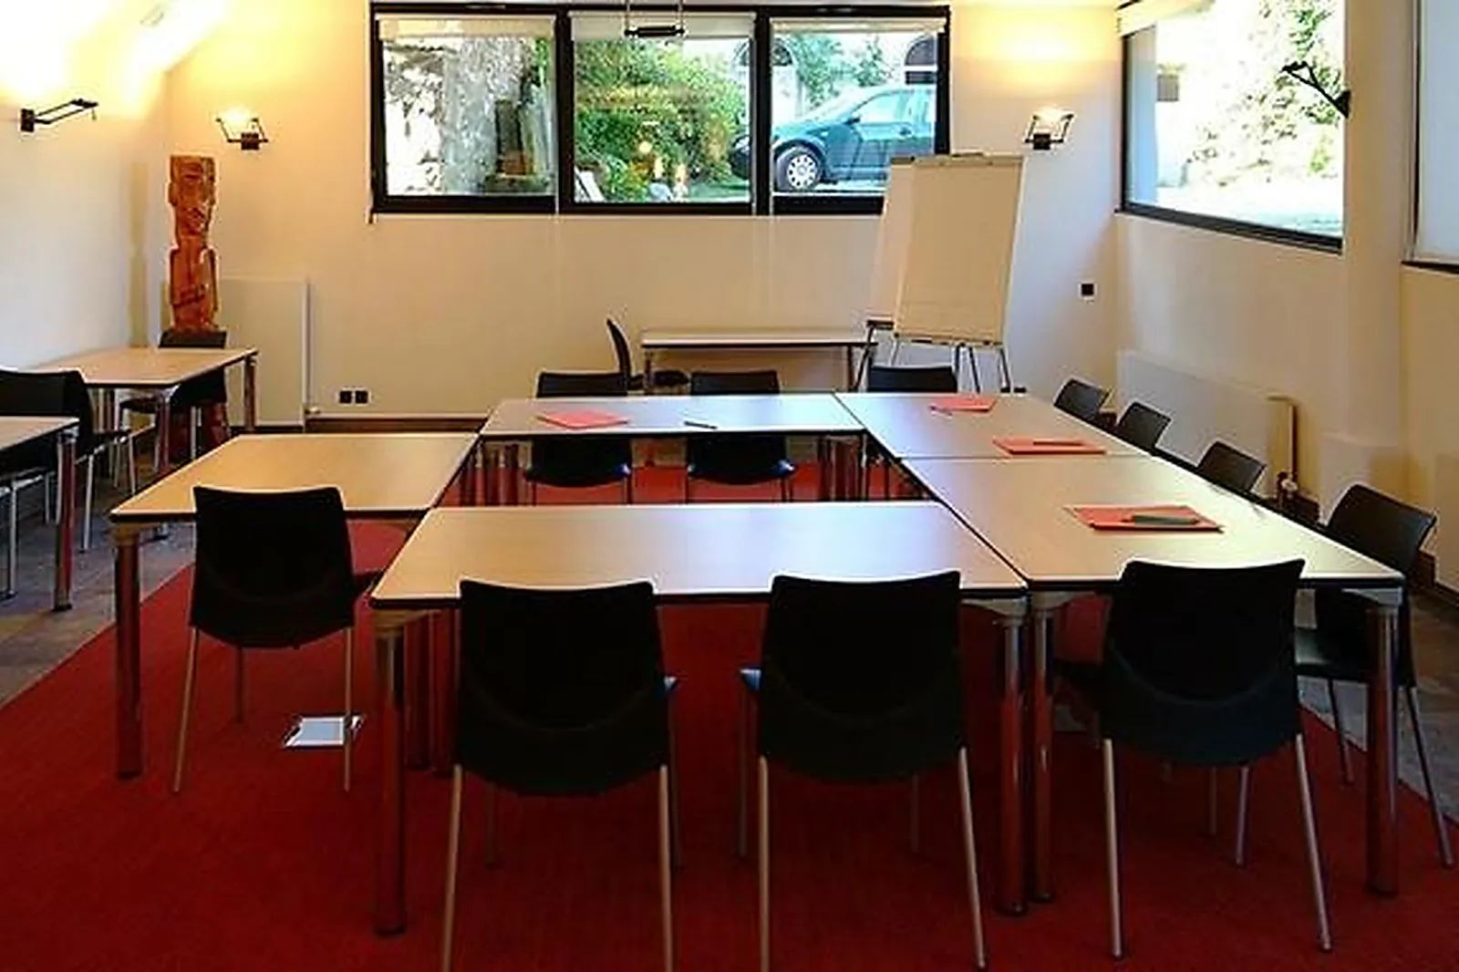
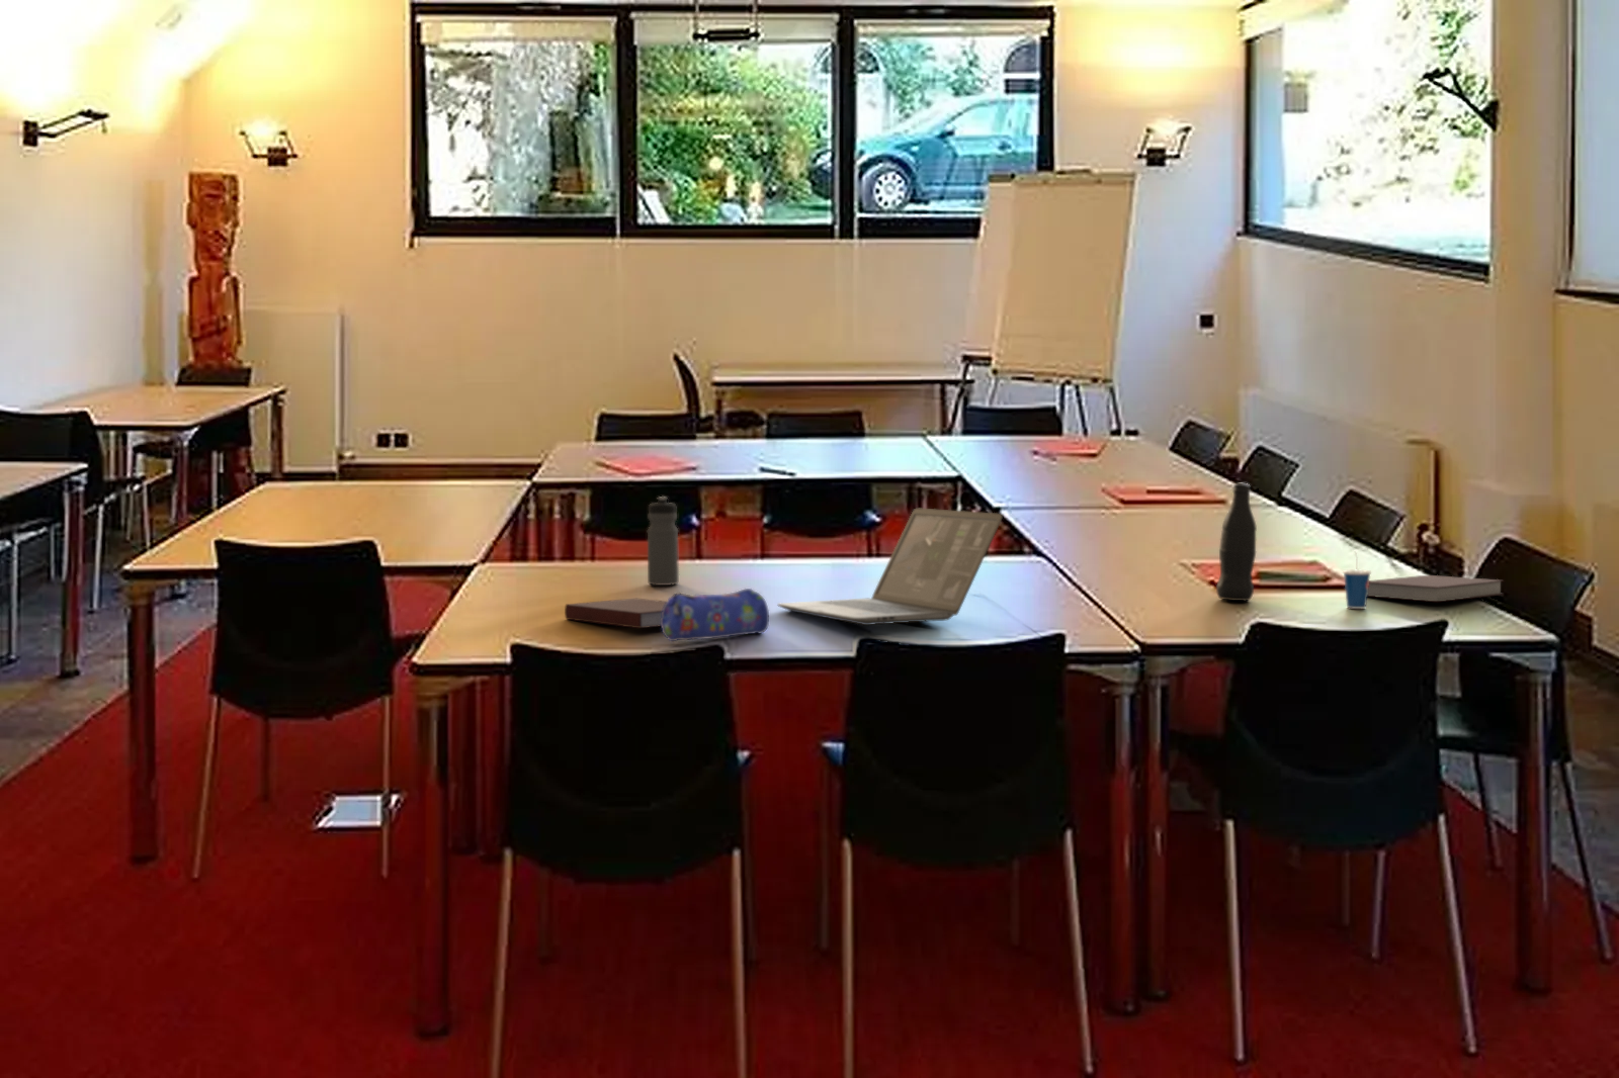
+ cup [1342,550,1372,610]
+ bottle [1216,482,1258,602]
+ notebook [1367,574,1505,603]
+ notebook [563,598,668,629]
+ laptop [776,508,1004,626]
+ water bottle [646,496,680,587]
+ pencil case [661,587,770,642]
